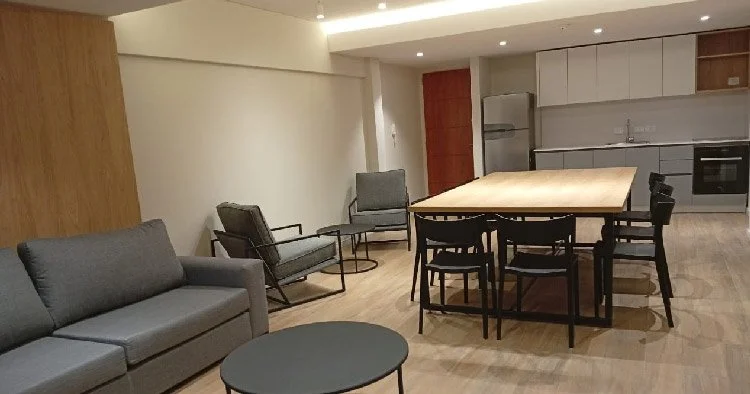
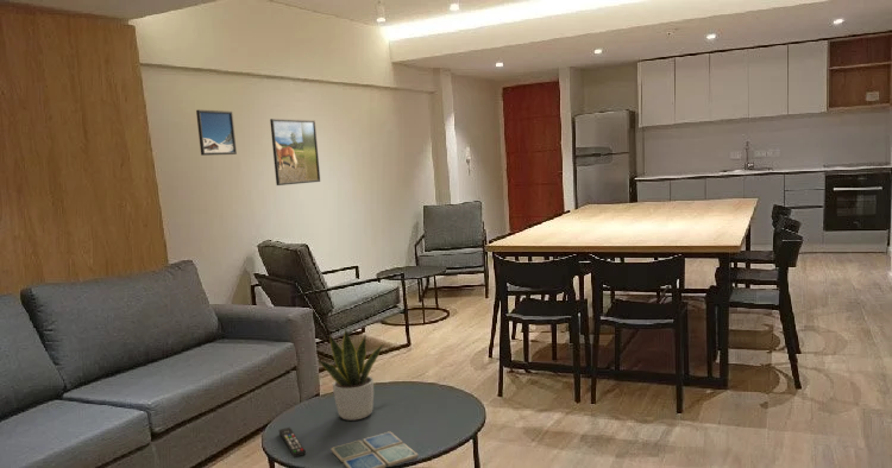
+ remote control [278,426,307,458]
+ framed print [269,118,321,186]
+ drink coaster [329,430,420,468]
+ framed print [195,109,238,157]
+ potted plant [316,327,384,422]
